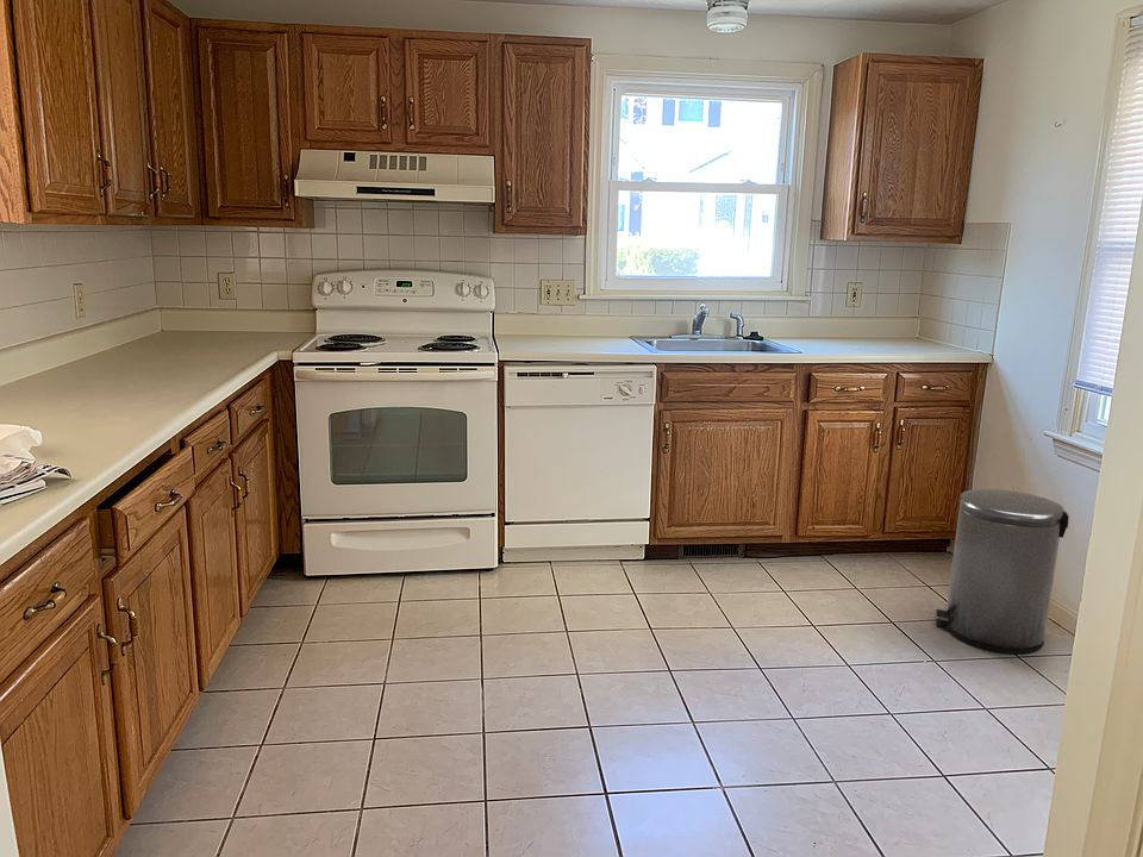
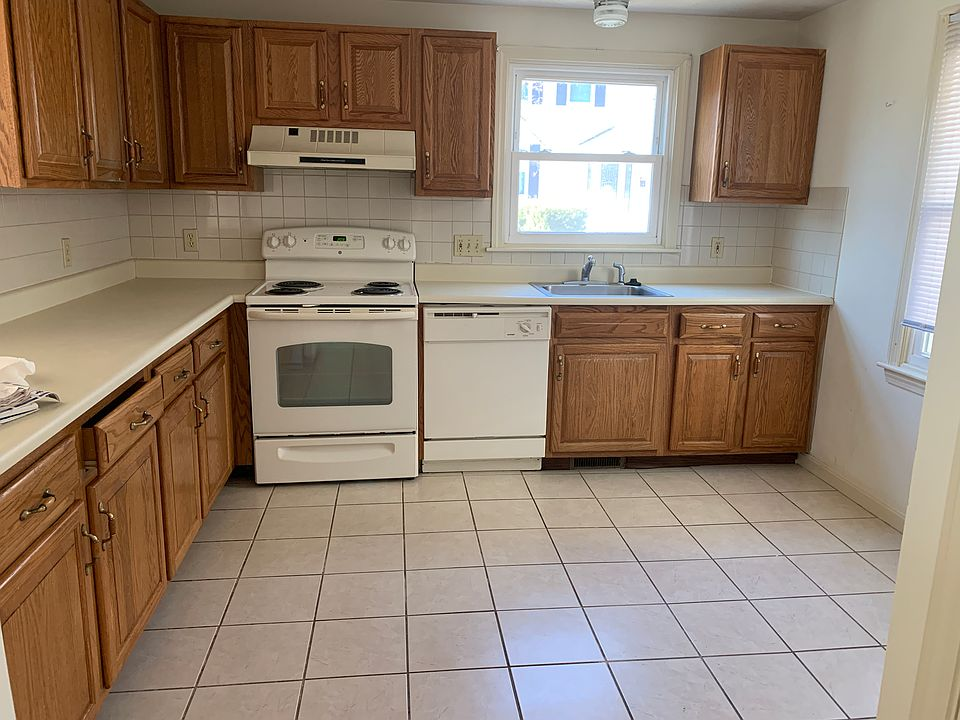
- trash can [935,488,1070,655]
